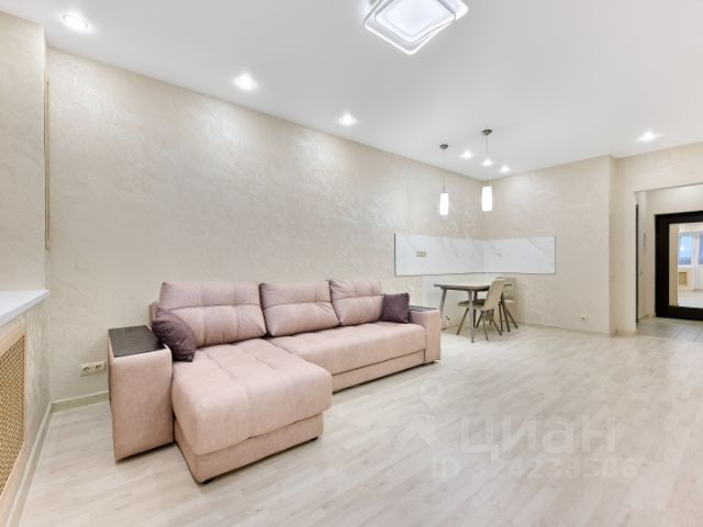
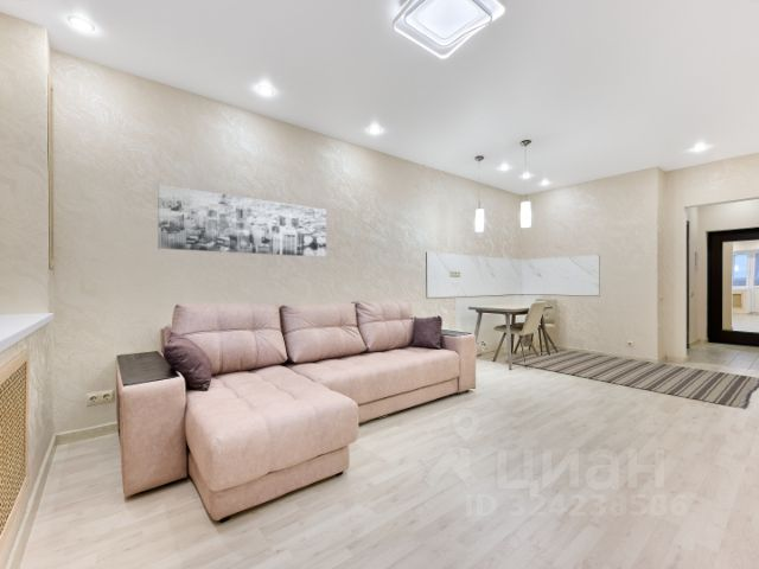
+ wall art [157,184,327,258]
+ rug [504,347,759,410]
